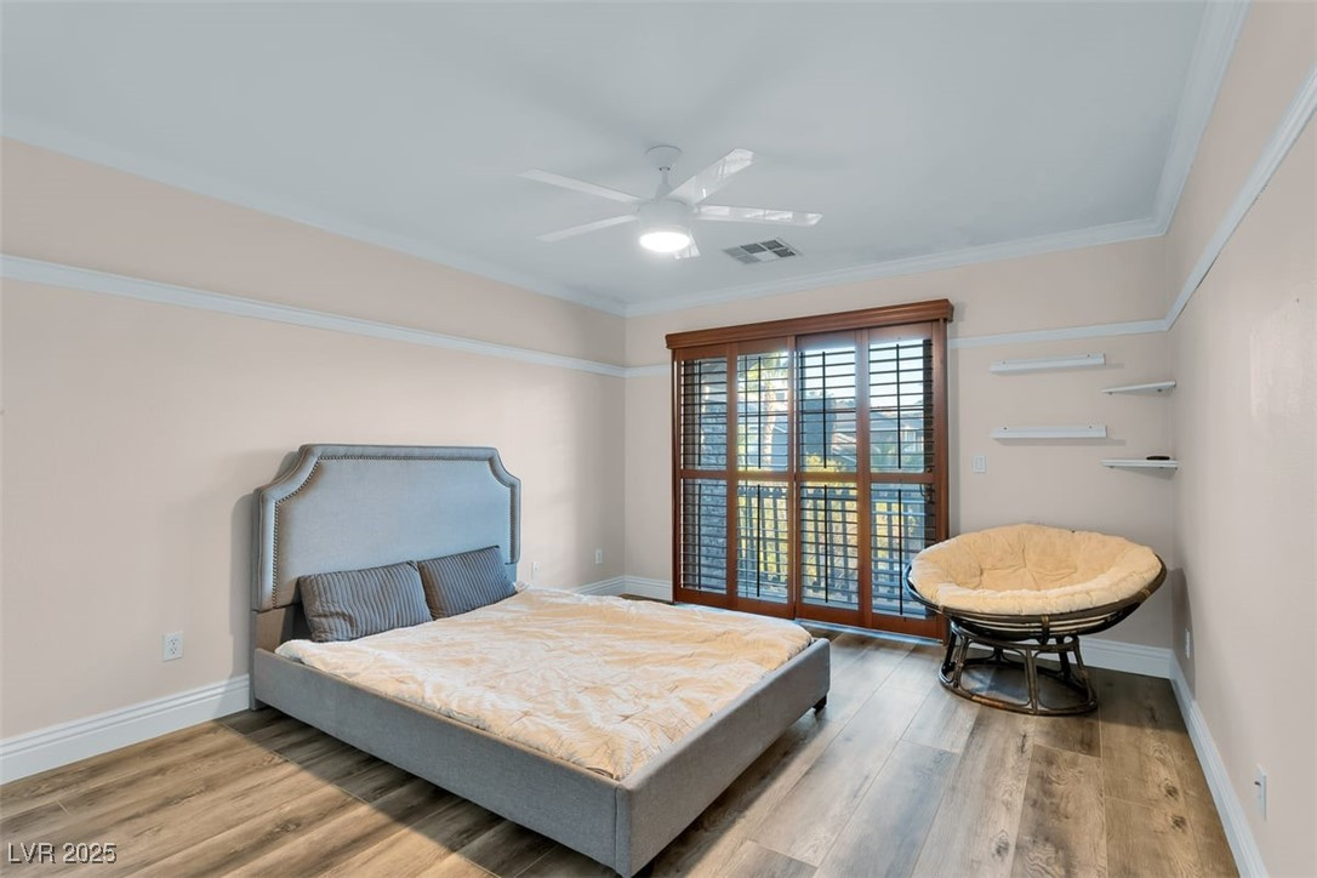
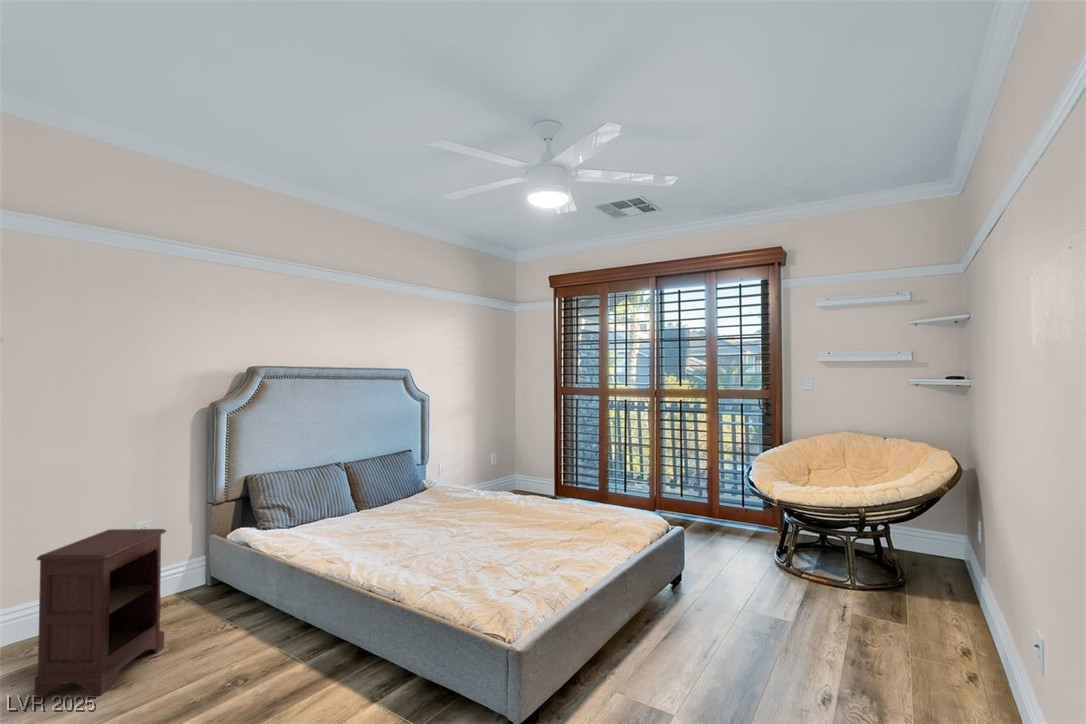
+ nightstand [34,528,169,698]
